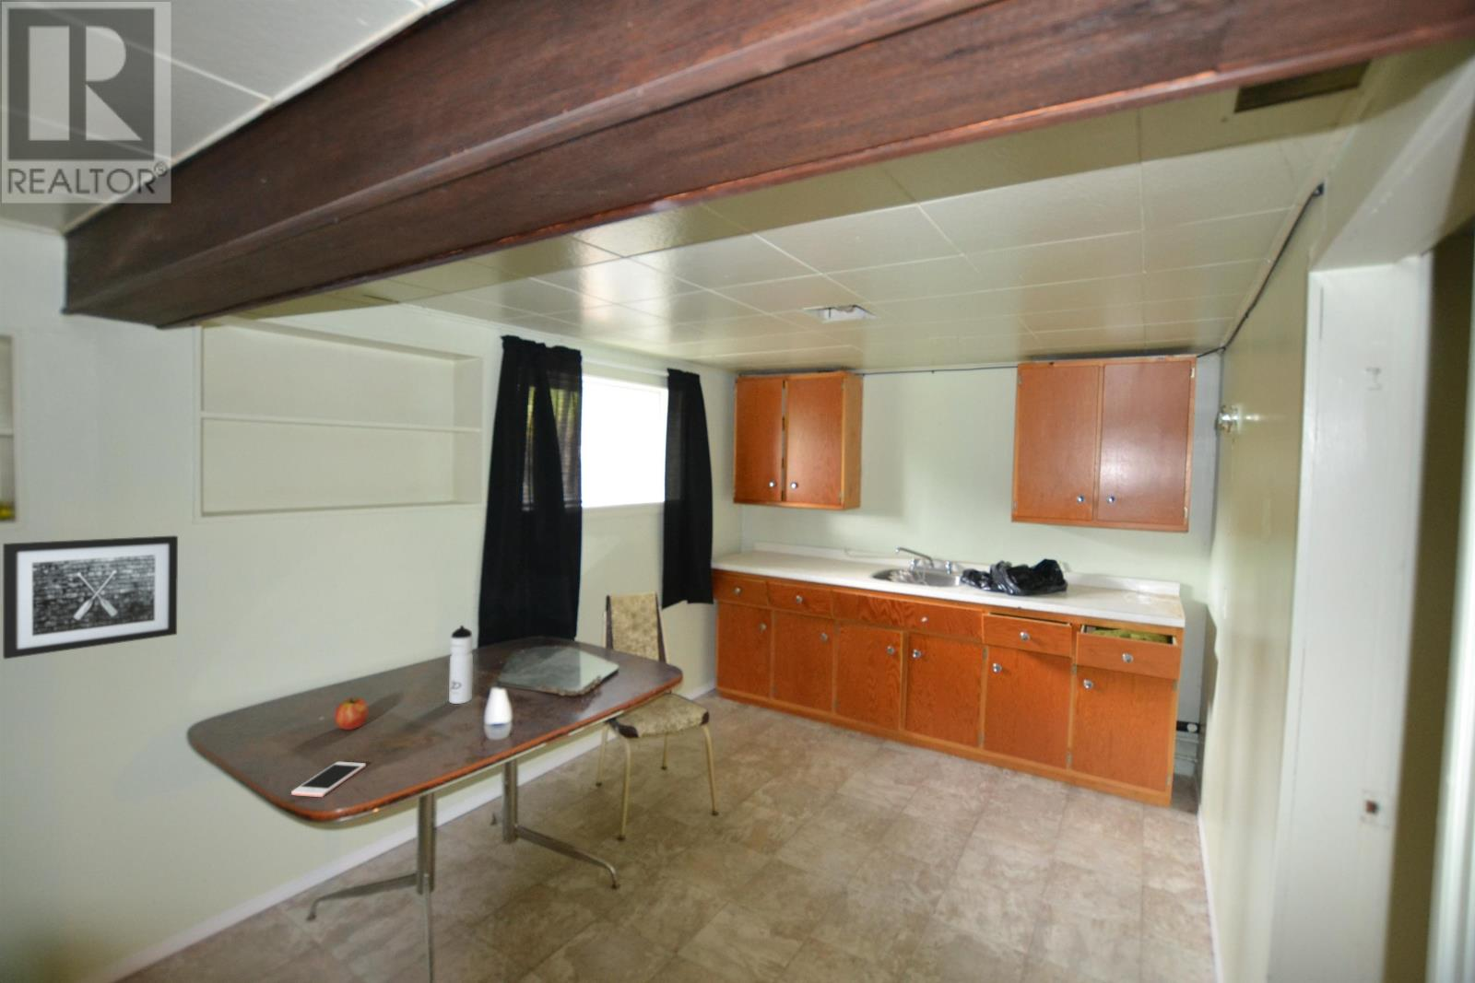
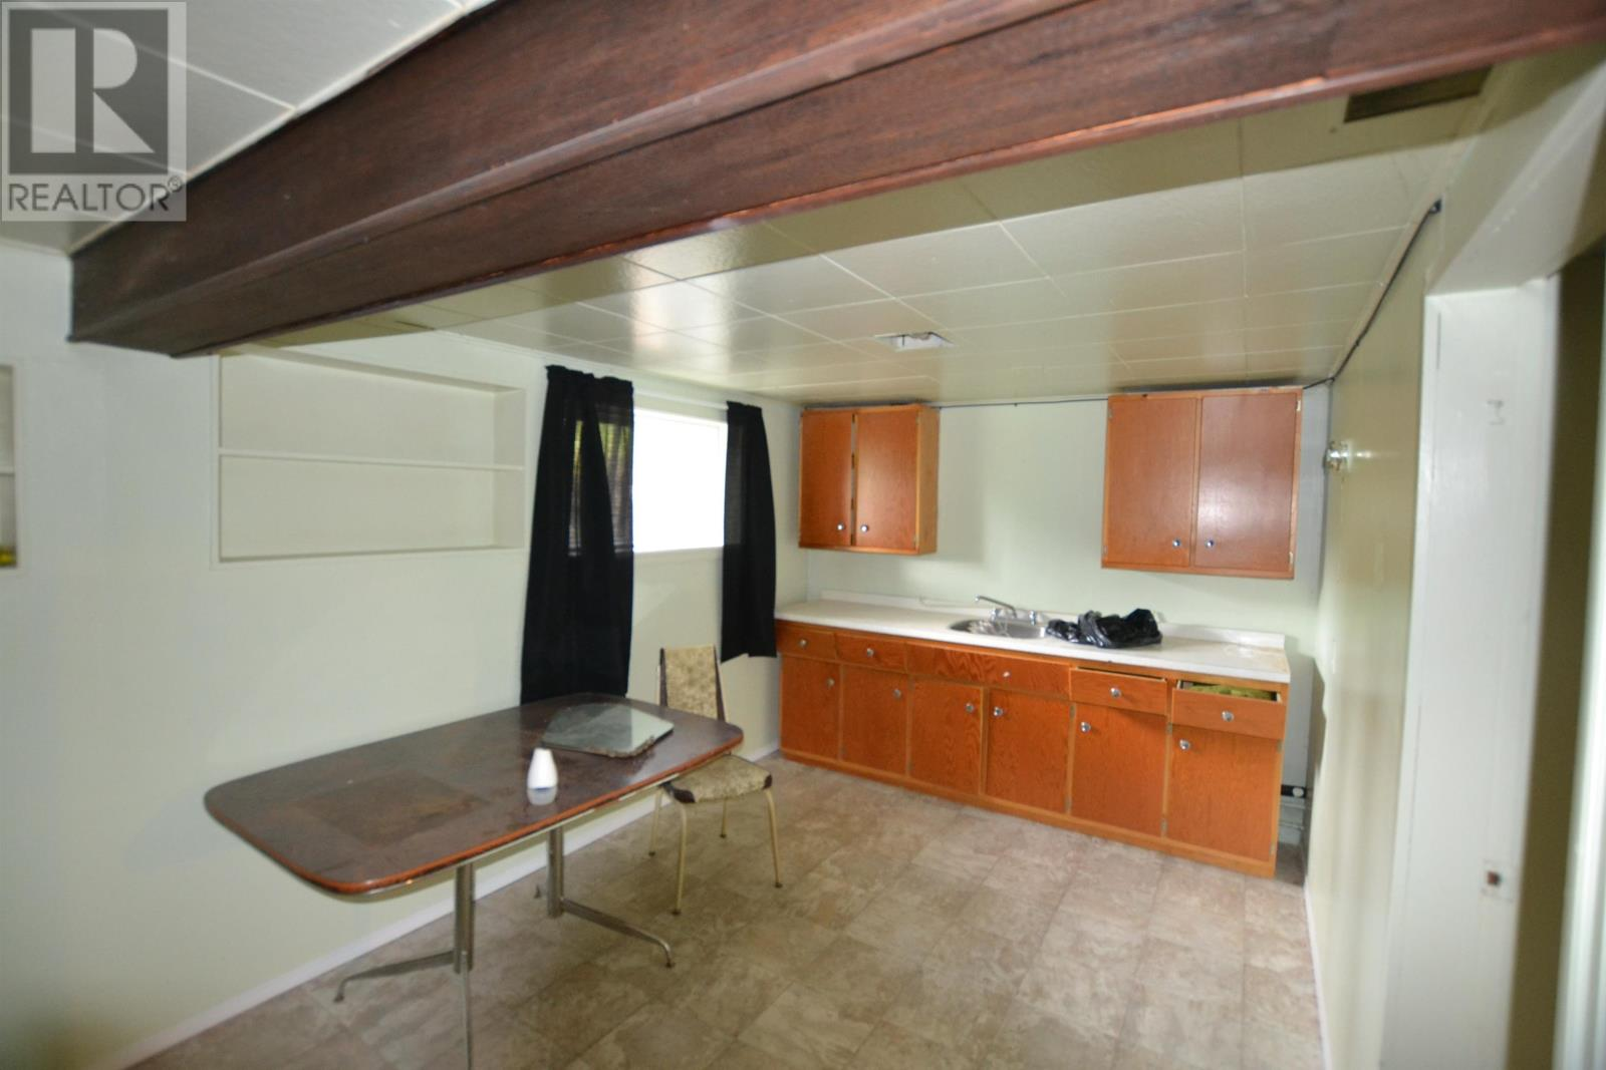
- water bottle [448,624,474,704]
- wall art [2,534,179,659]
- fruit [334,696,370,731]
- cell phone [291,761,367,798]
